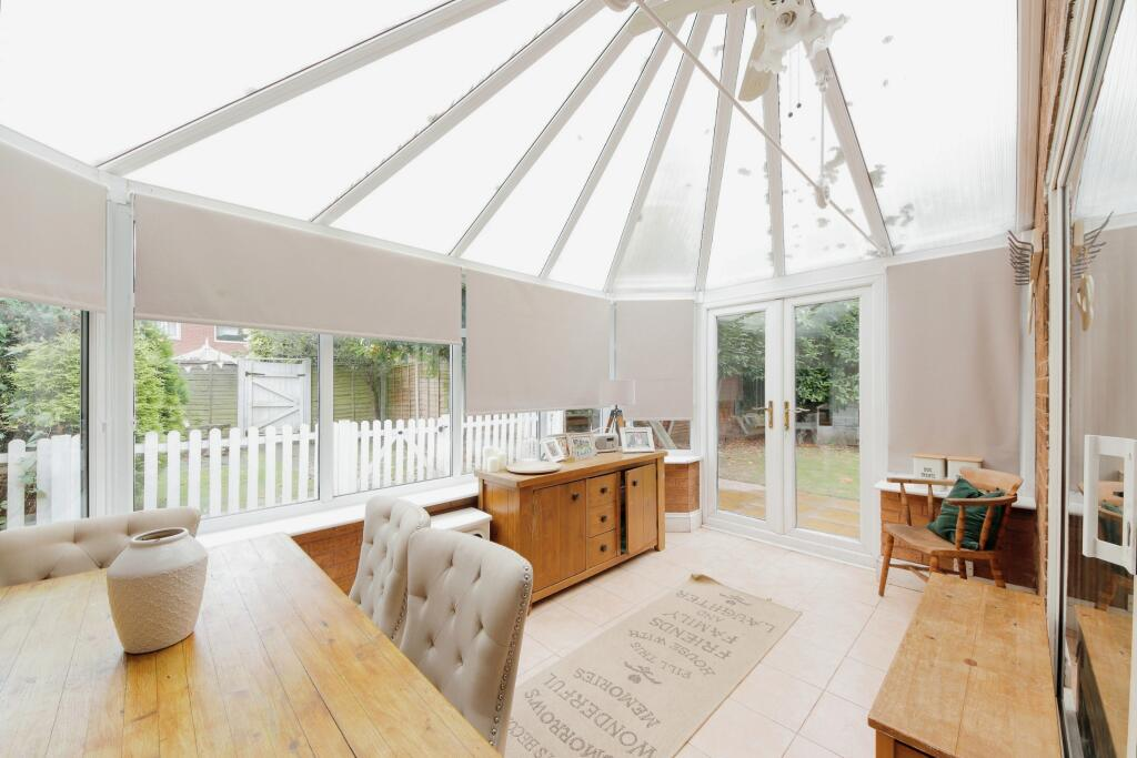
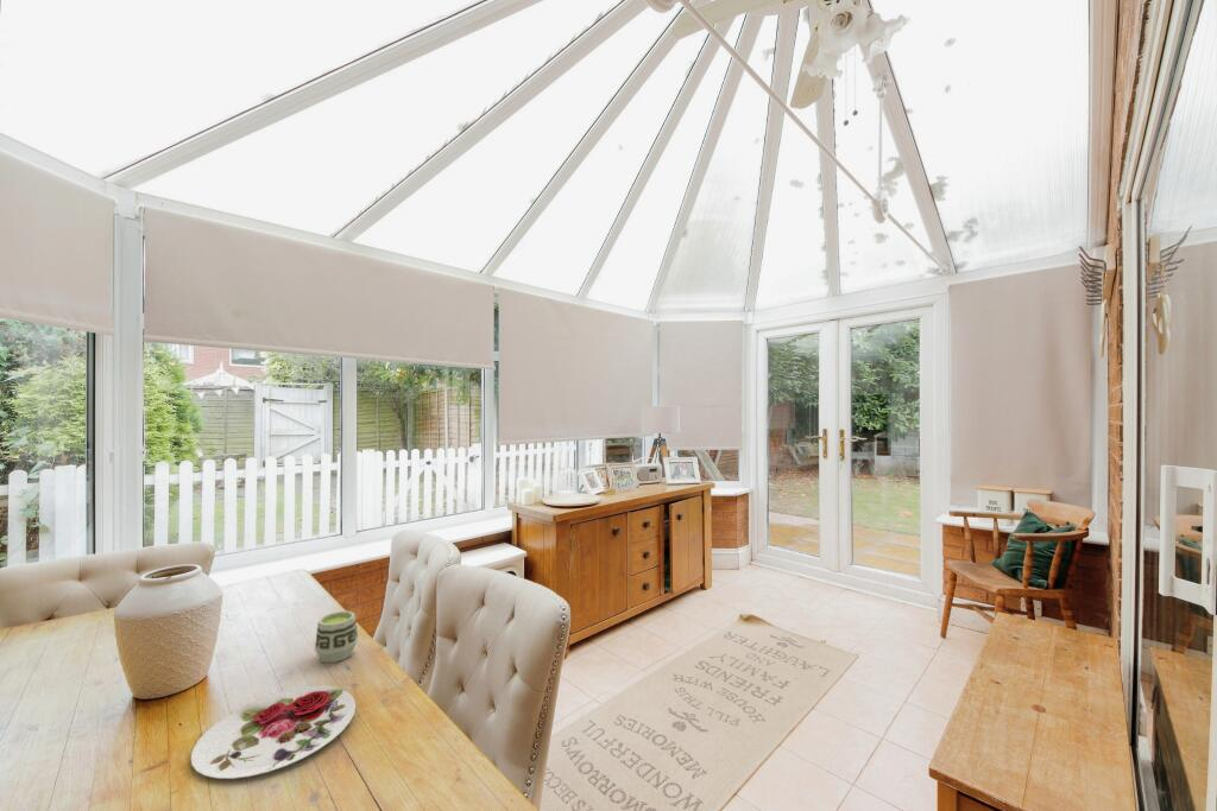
+ plate [190,685,357,780]
+ cup [314,610,359,664]
